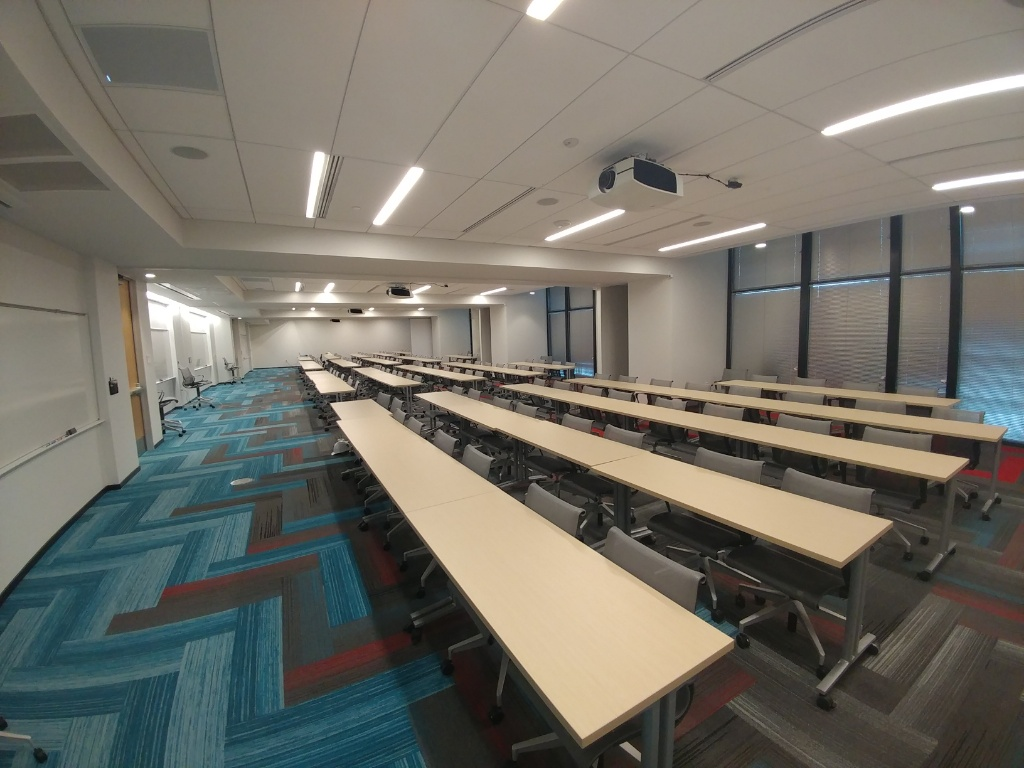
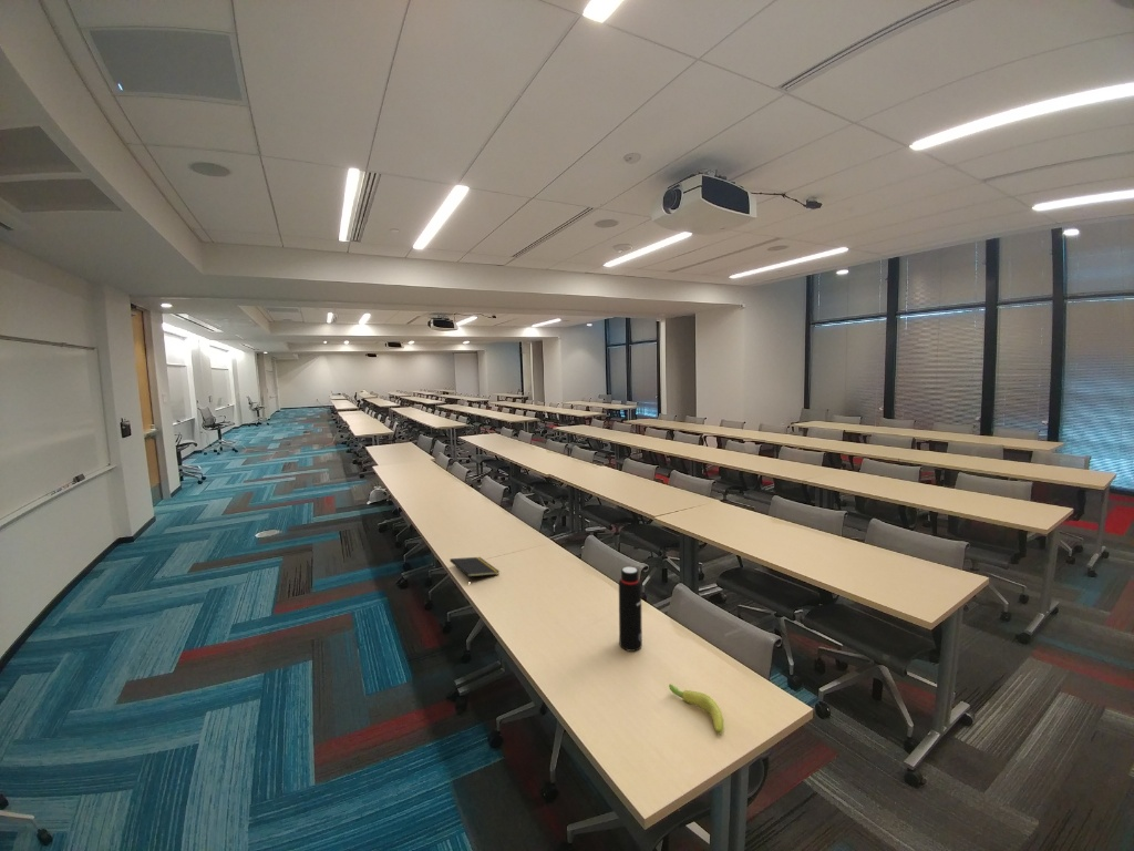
+ water bottle [618,565,643,653]
+ banana [668,683,724,735]
+ notepad [449,556,501,581]
